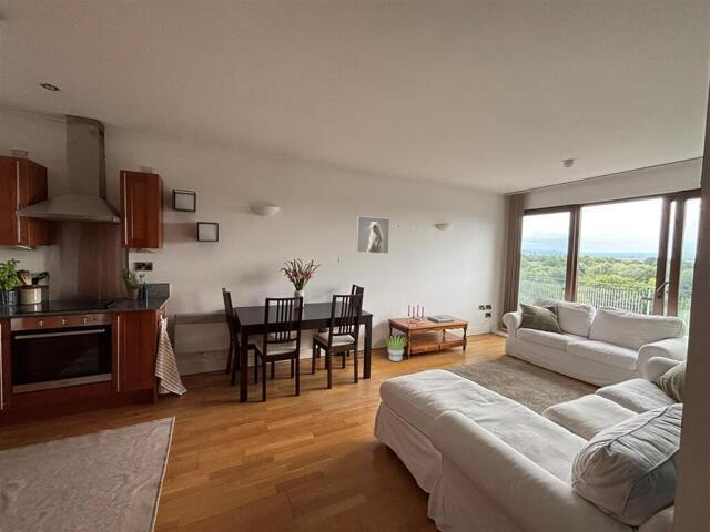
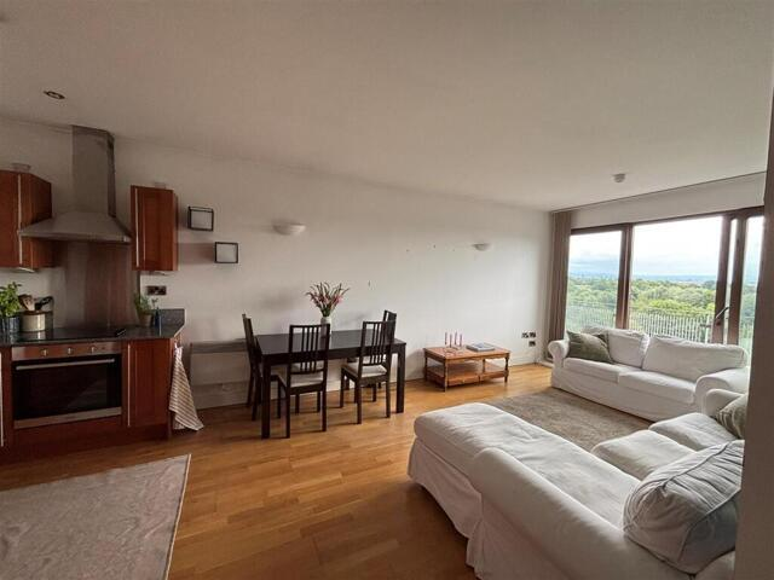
- potted plant [384,334,409,362]
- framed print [355,215,390,255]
